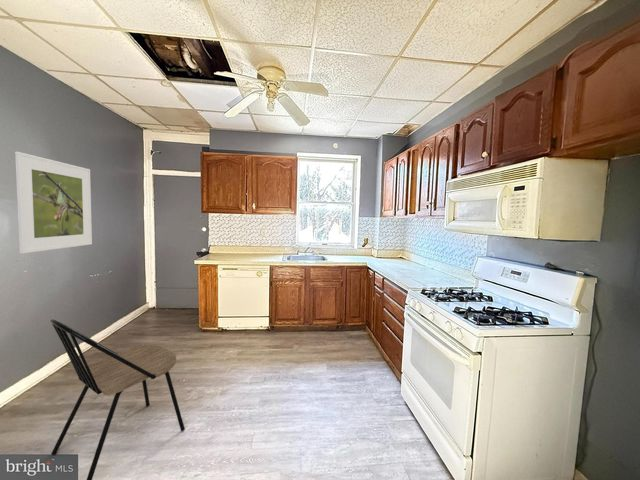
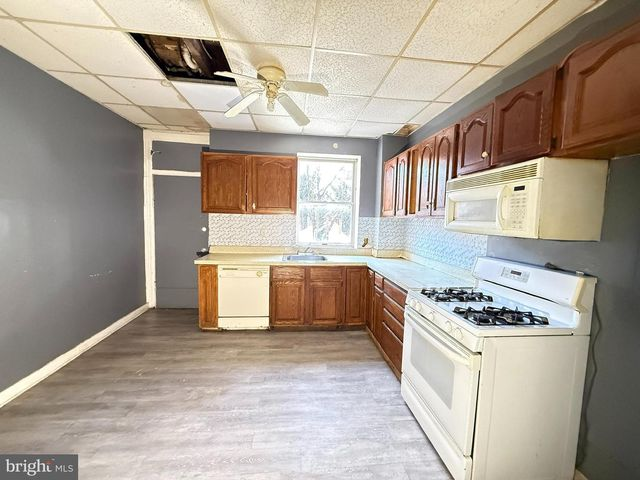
- dining chair [48,317,186,480]
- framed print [14,151,93,254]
